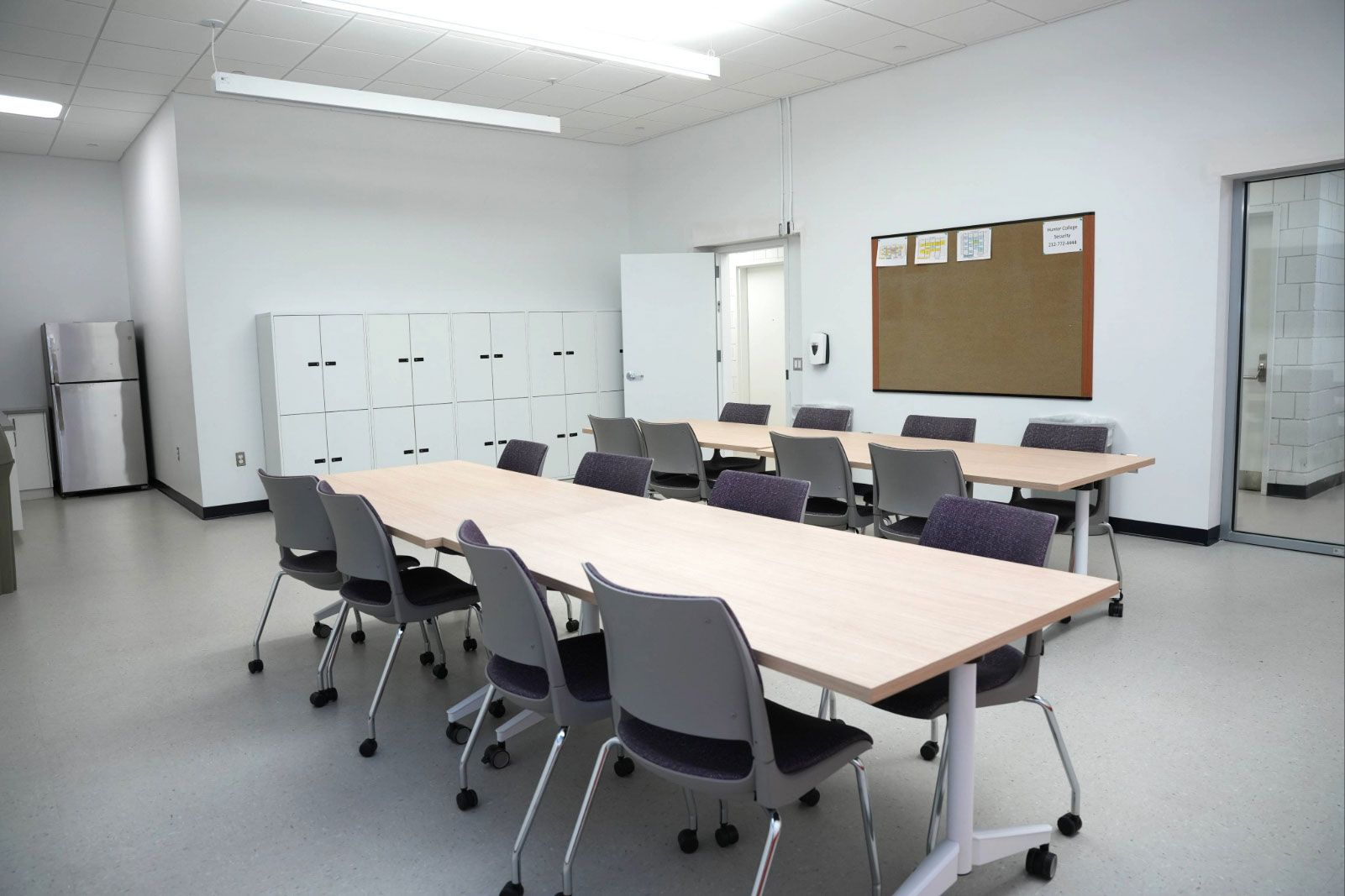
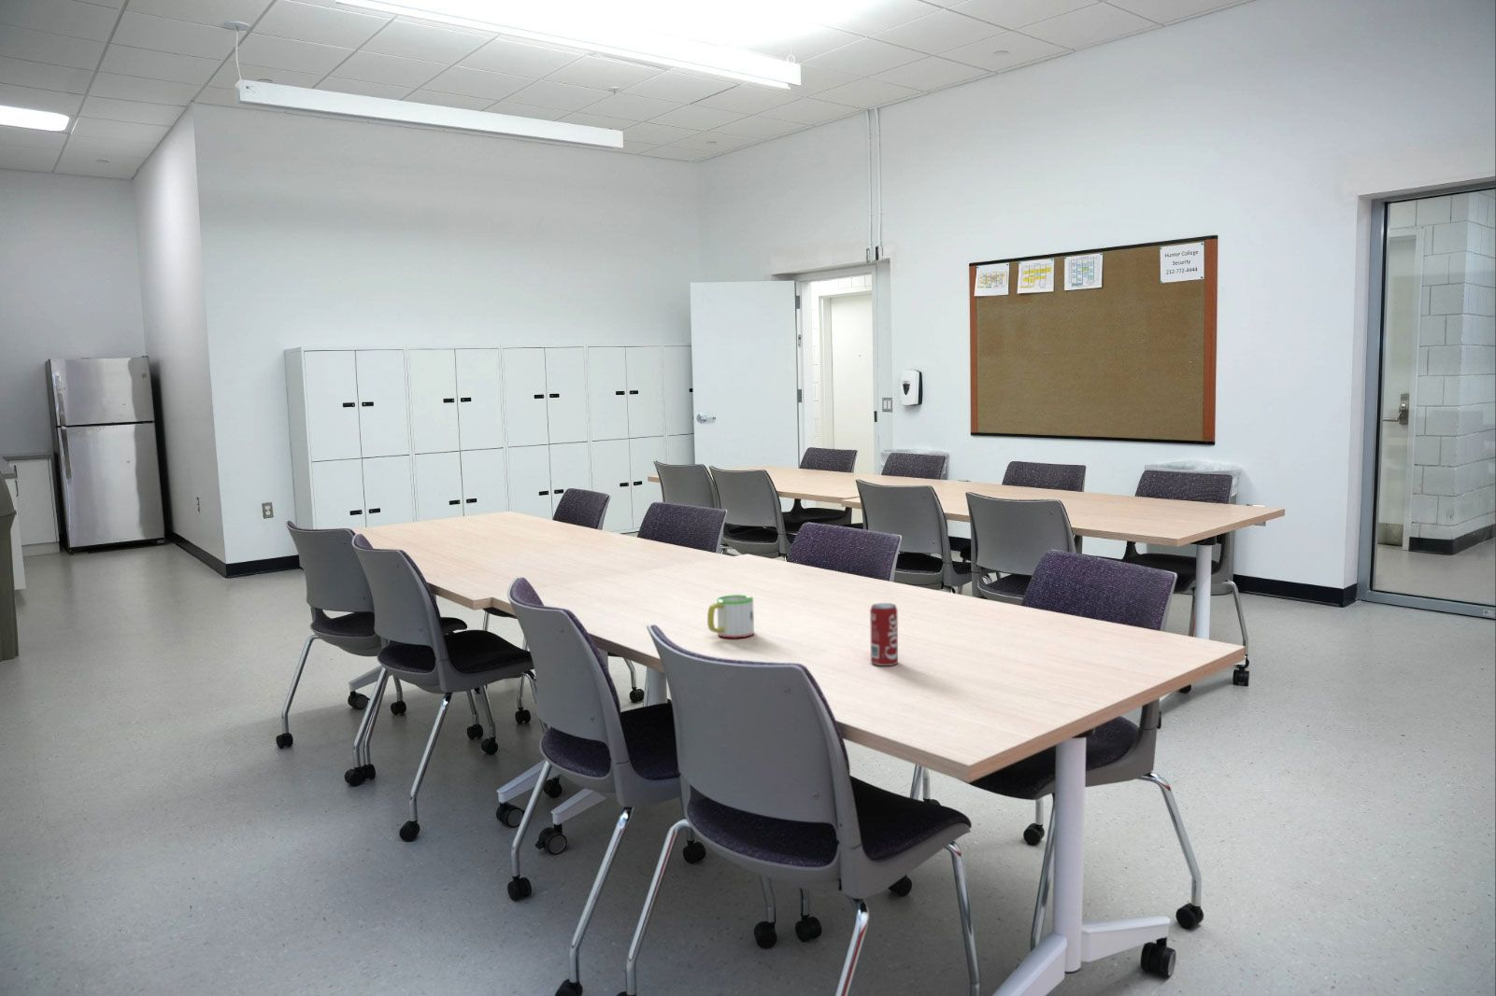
+ beverage can [869,602,899,667]
+ mug [706,594,755,639]
